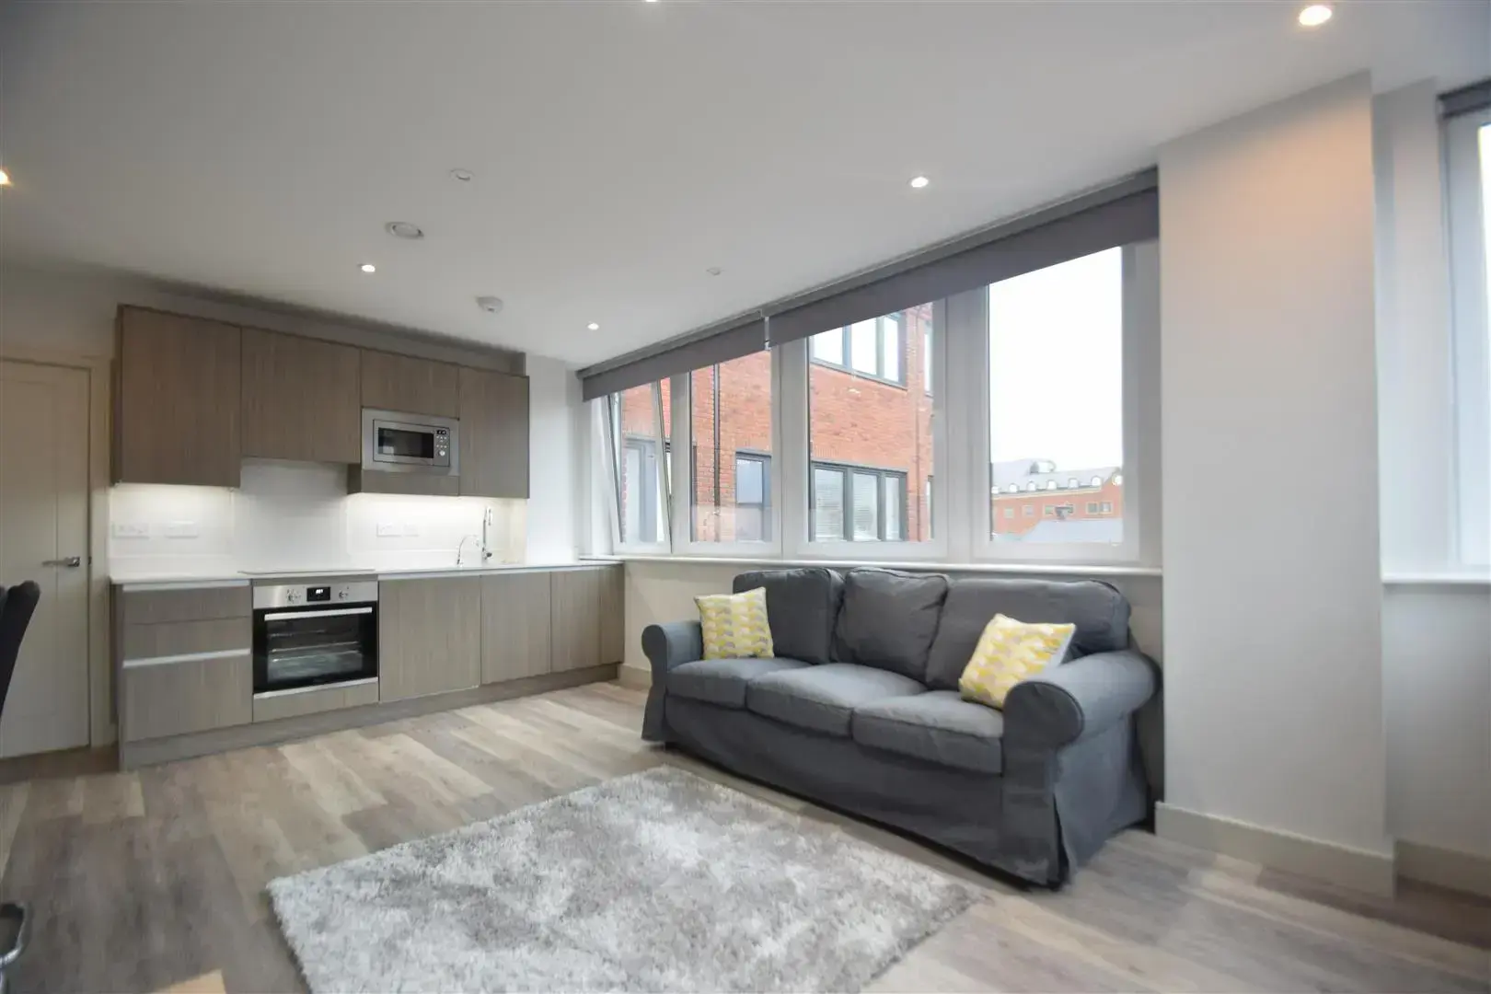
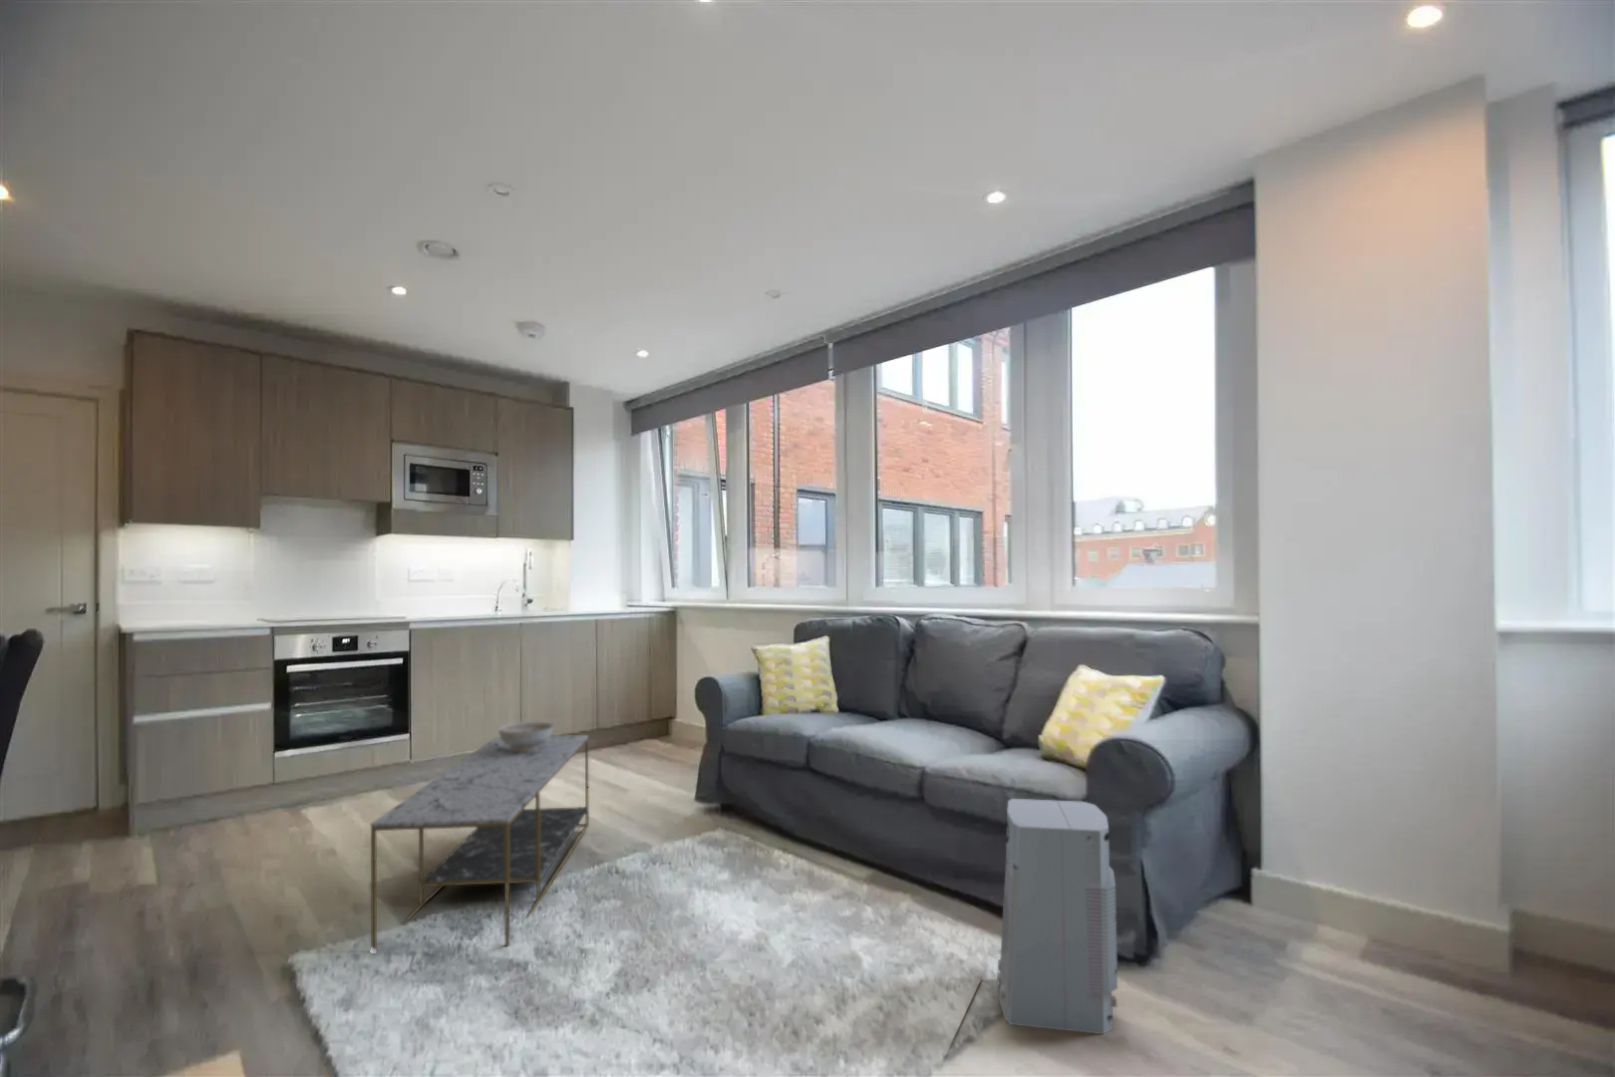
+ decorative bowl [497,721,555,752]
+ air purifier [996,798,1119,1035]
+ coffee table [370,734,590,951]
